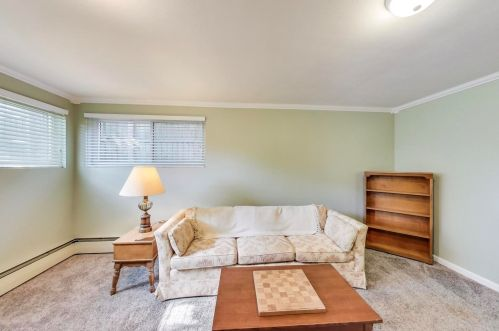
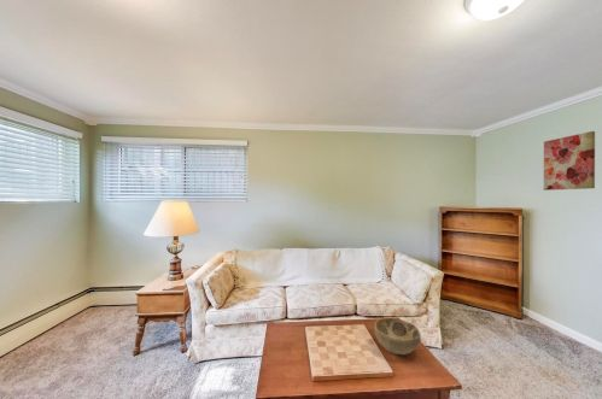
+ wall art [543,130,596,192]
+ decorative bowl [373,317,422,356]
